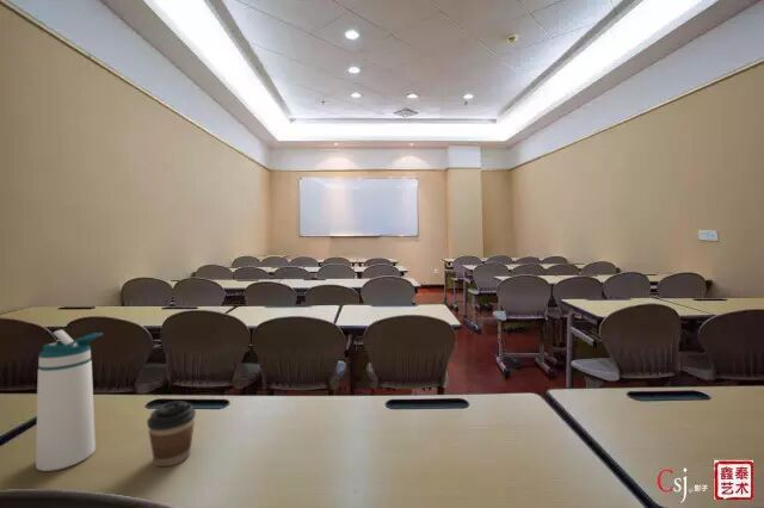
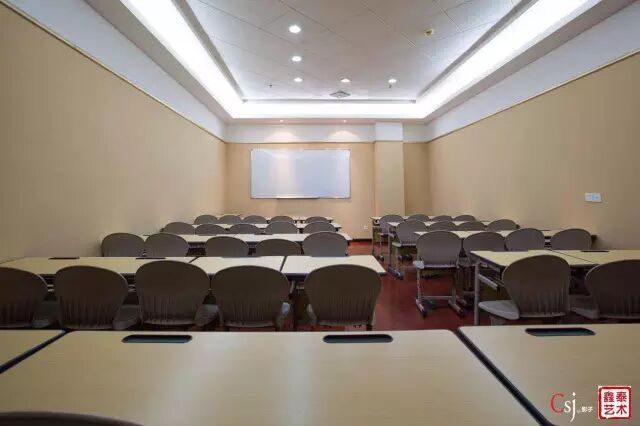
- coffee cup [146,399,197,467]
- water bottle [35,329,104,472]
